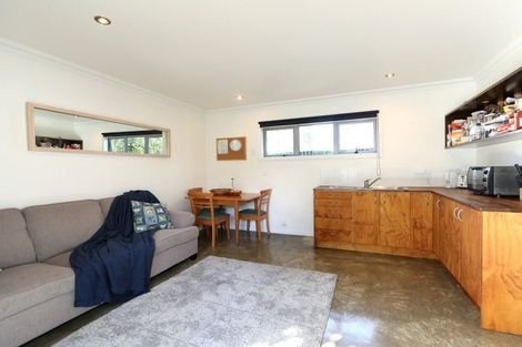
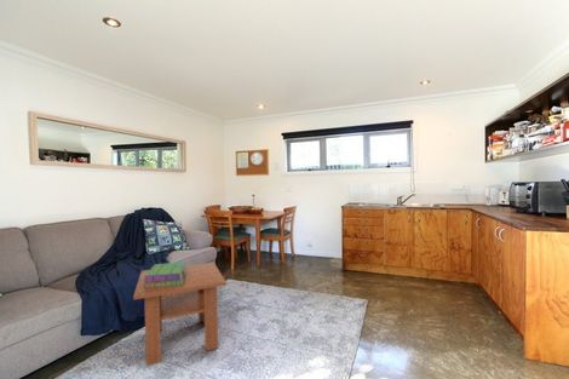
+ stack of books [144,260,186,288]
+ coffee table [132,262,228,367]
